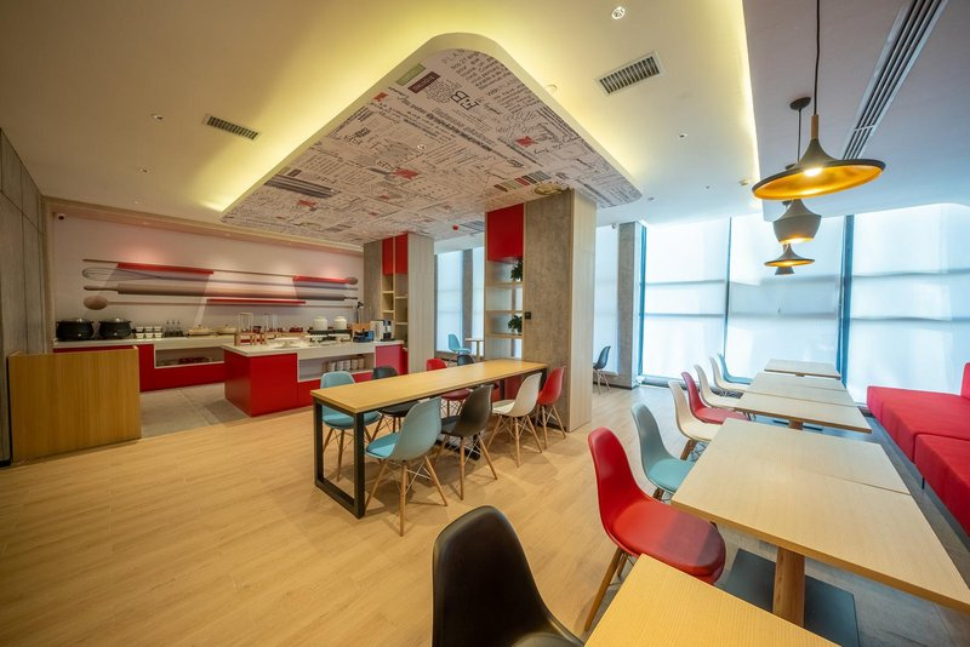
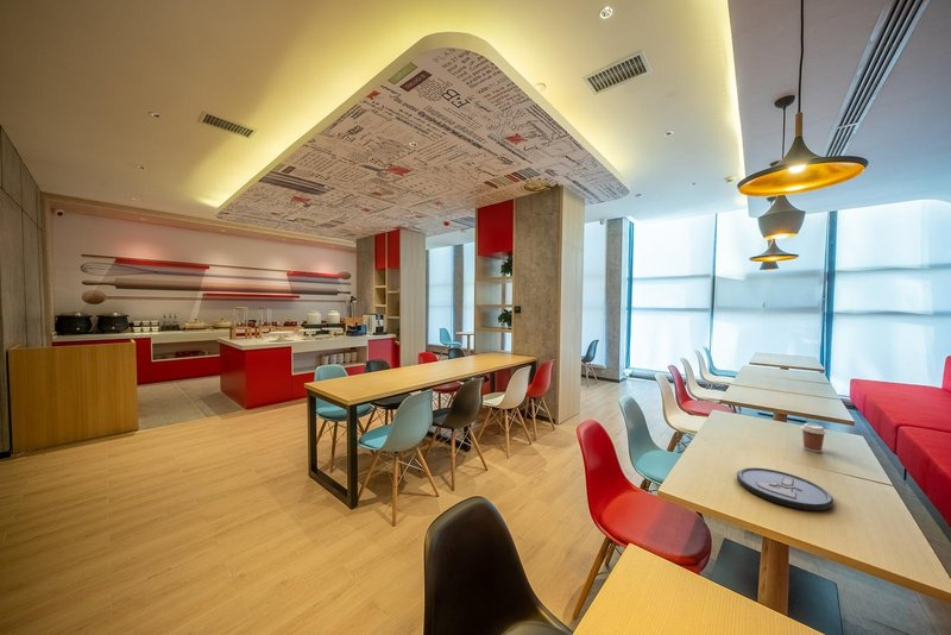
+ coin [736,466,835,511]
+ coffee cup [800,422,827,453]
